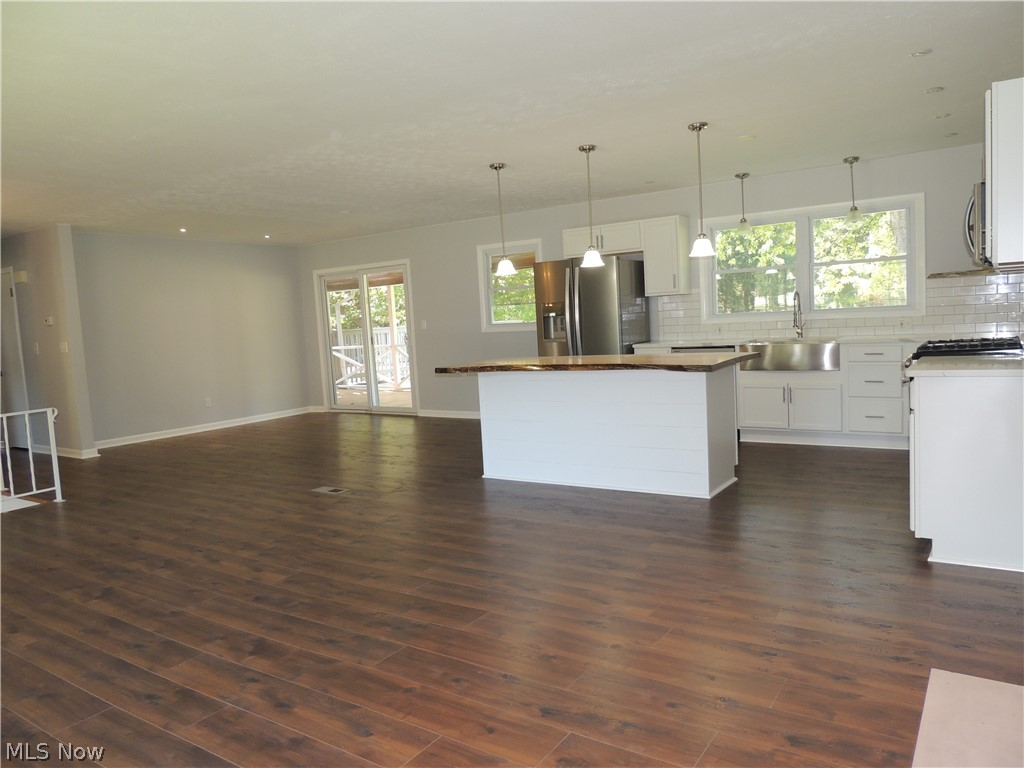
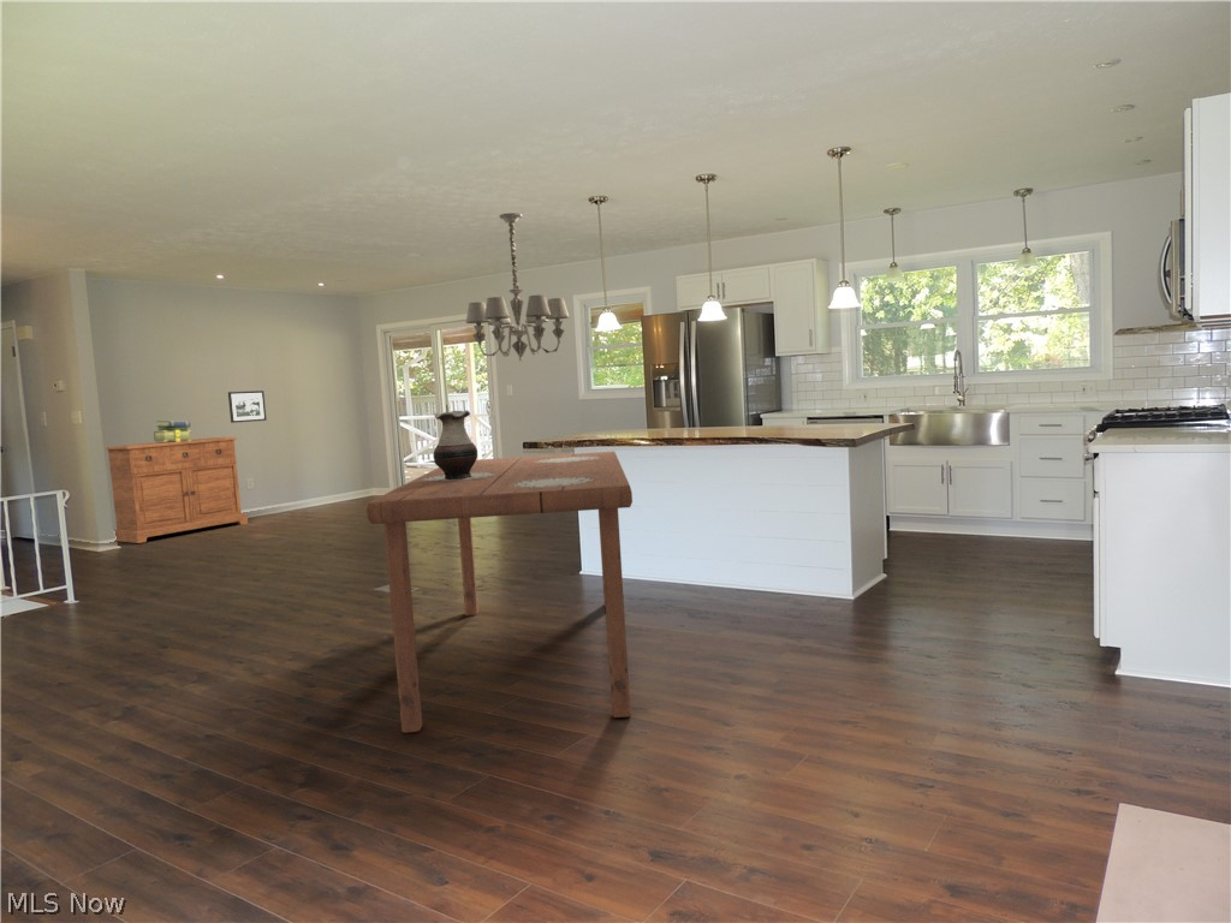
+ table [365,451,634,734]
+ stack of books [153,419,192,442]
+ picture frame [227,389,268,424]
+ sideboard [105,436,249,544]
+ vase [433,409,478,480]
+ chandelier [464,212,570,362]
